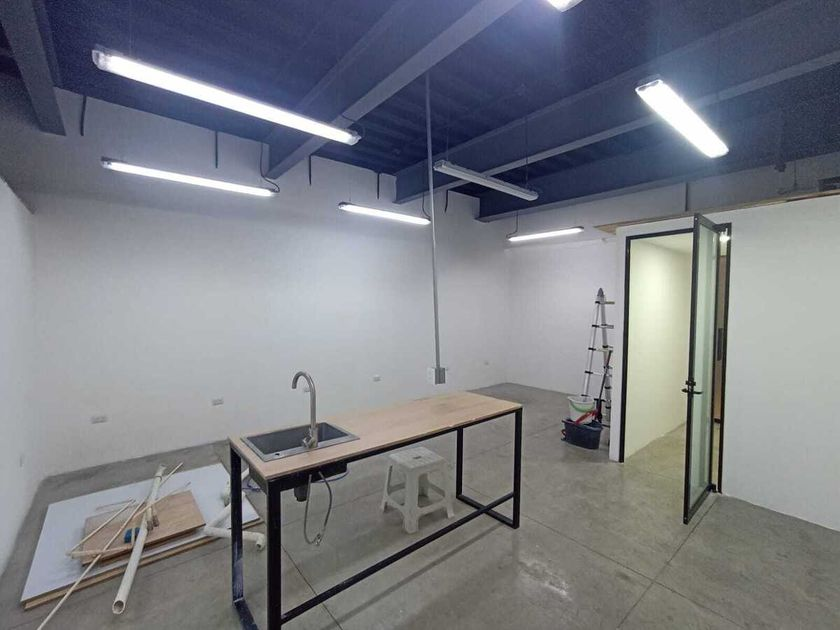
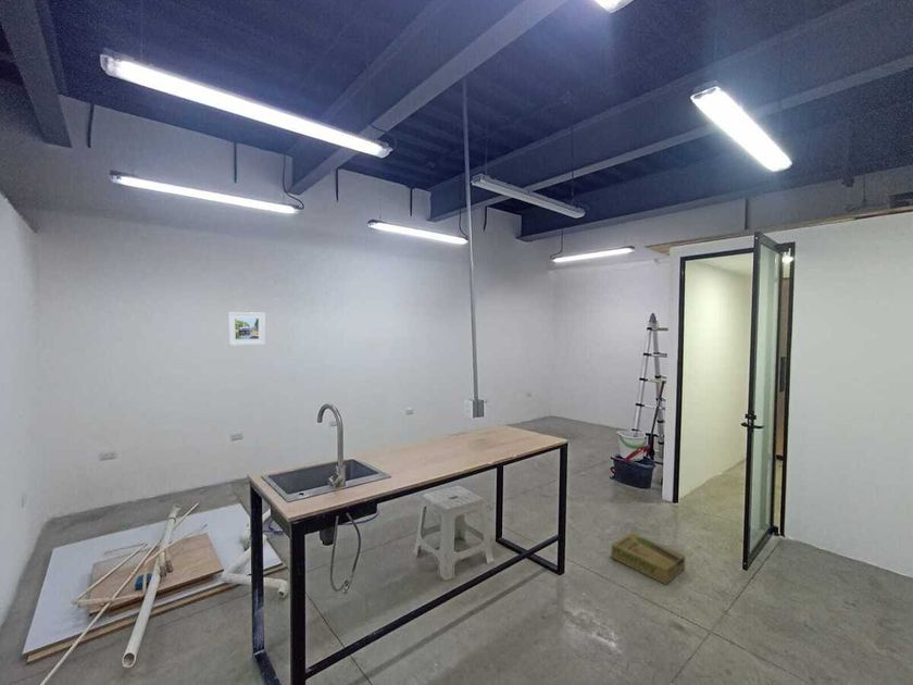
+ cardboard box [610,532,686,586]
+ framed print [227,311,266,347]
